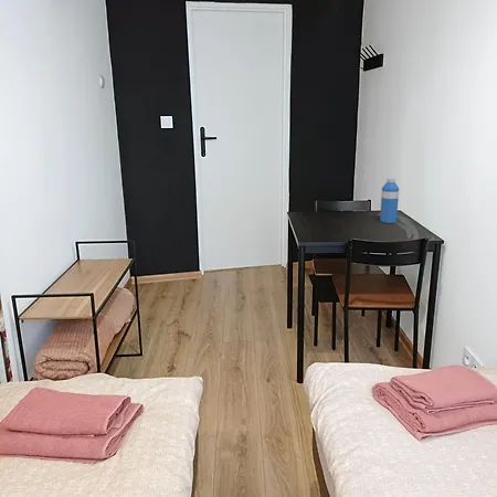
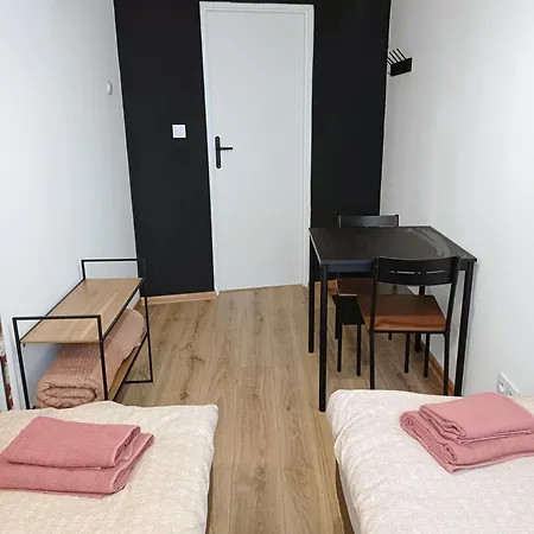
- water bottle [379,177,400,224]
